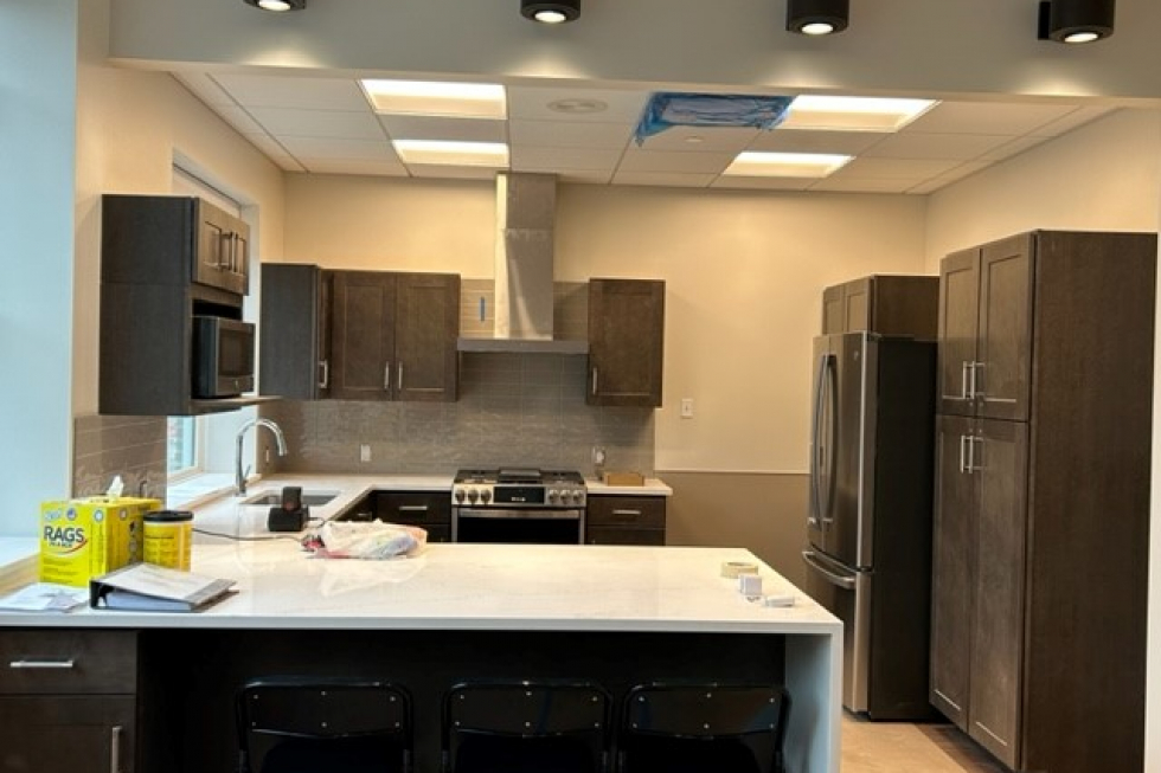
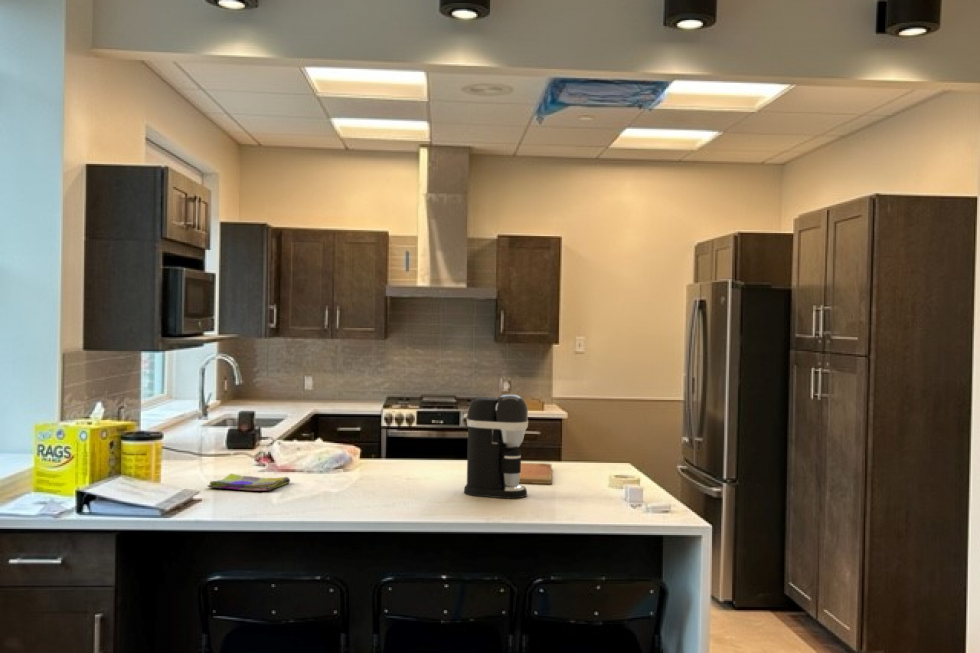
+ cutting board [519,462,553,485]
+ dish towel [206,472,291,492]
+ coffee maker [463,393,529,499]
